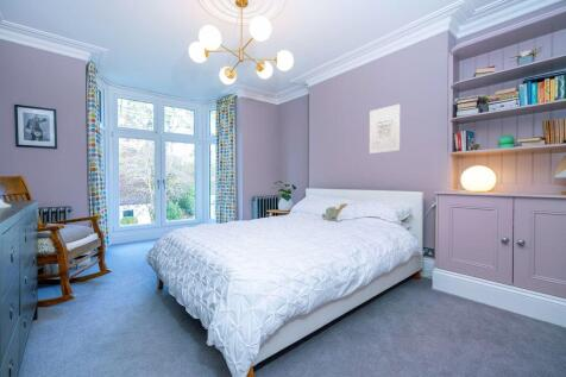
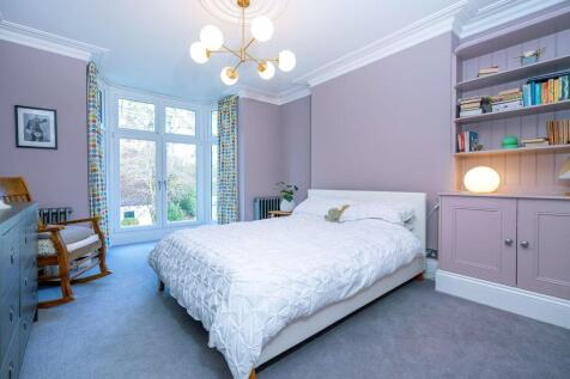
- wall art [369,103,402,155]
